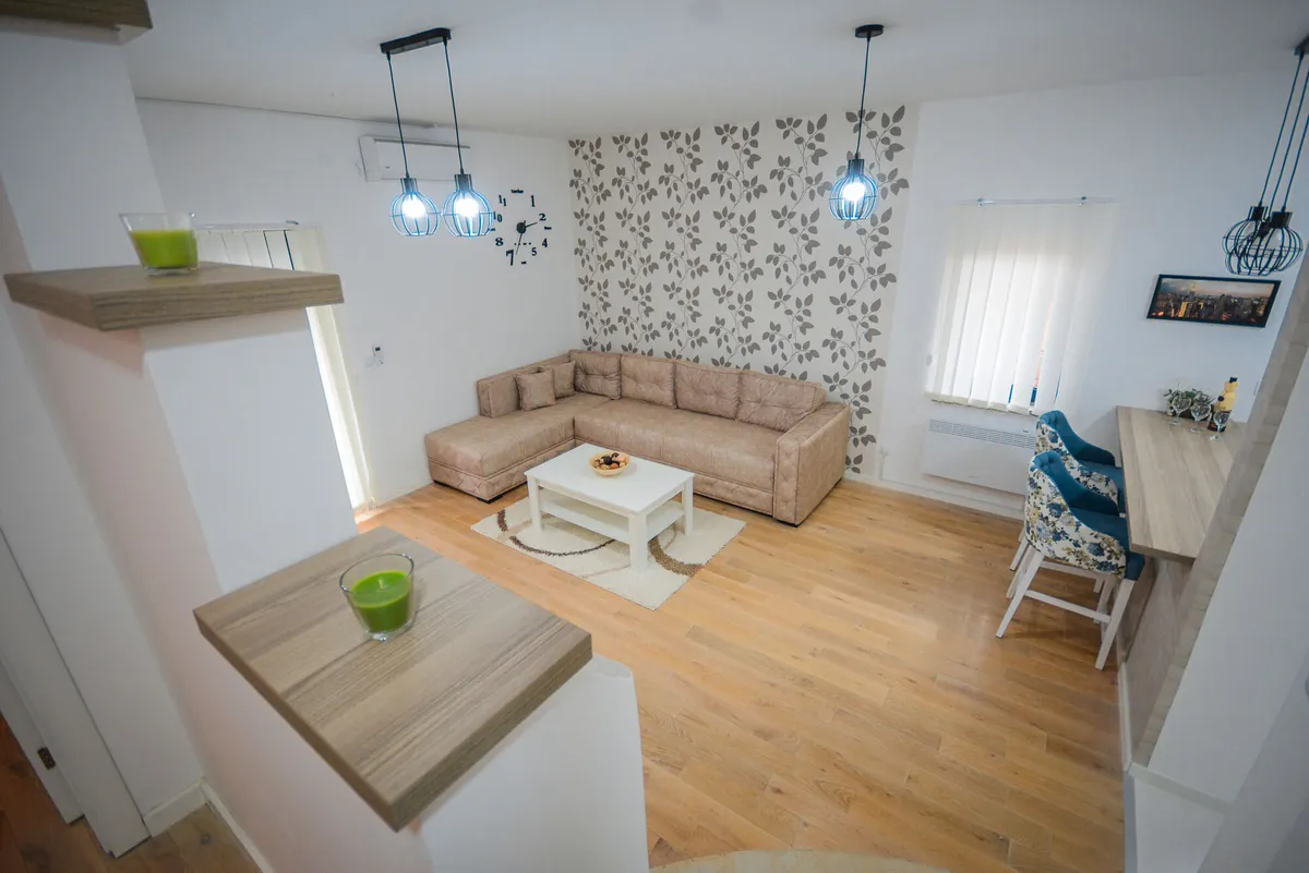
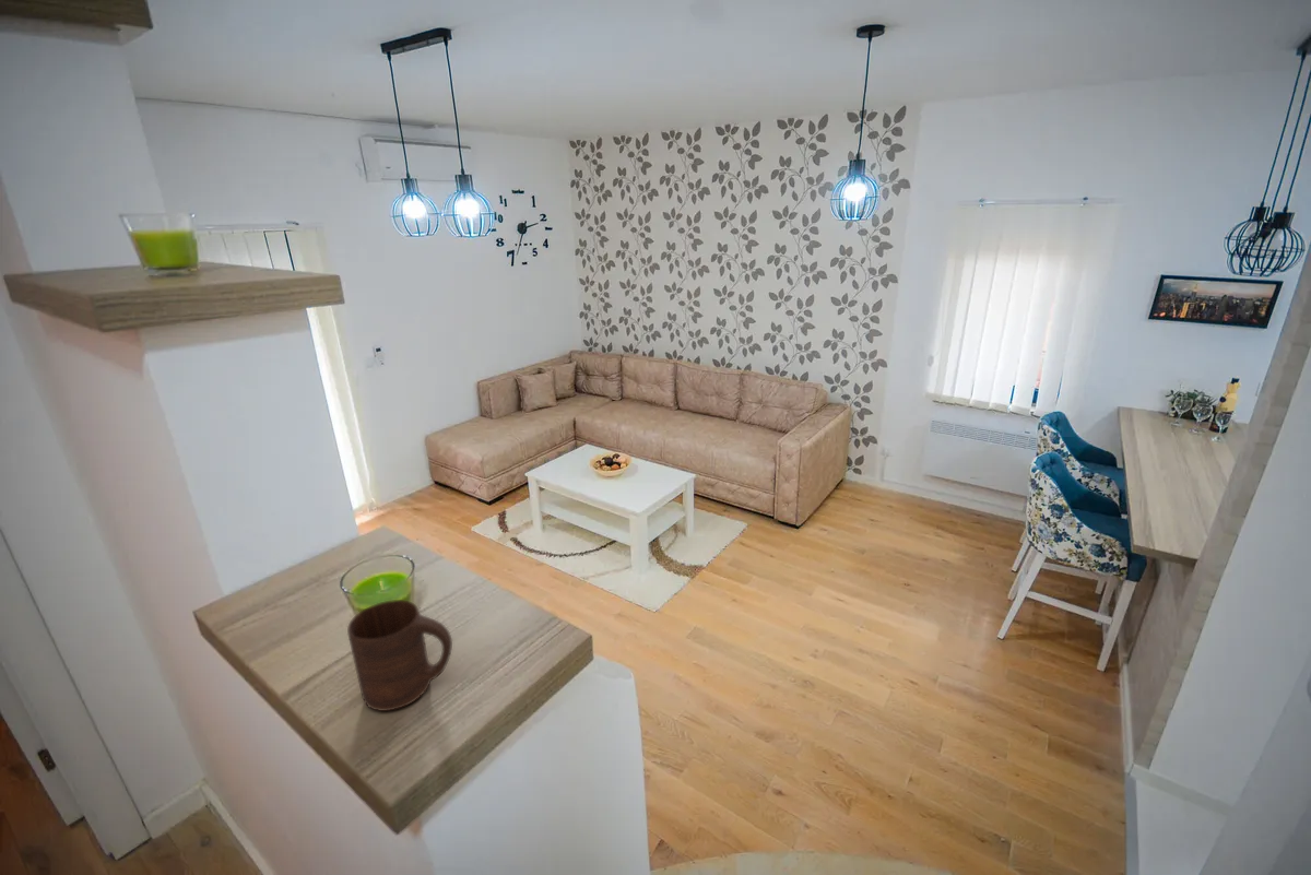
+ cup [346,599,453,712]
